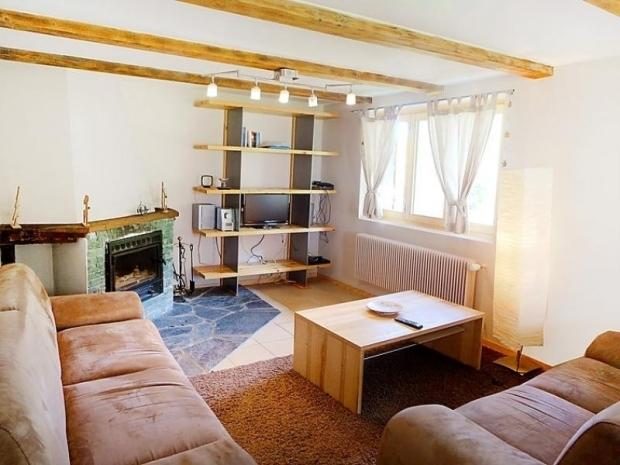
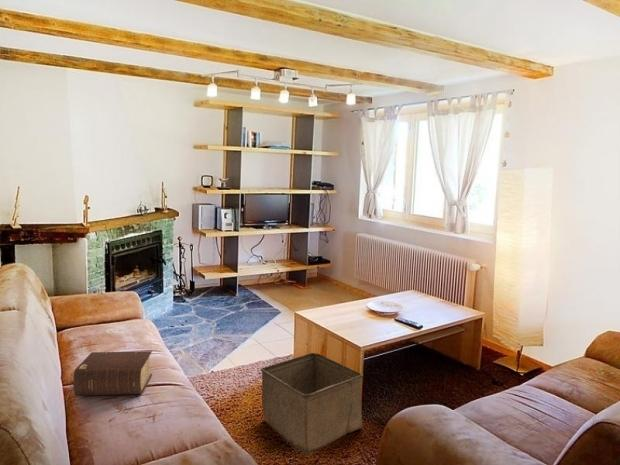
+ bible [72,350,153,397]
+ storage bin [259,352,364,456]
